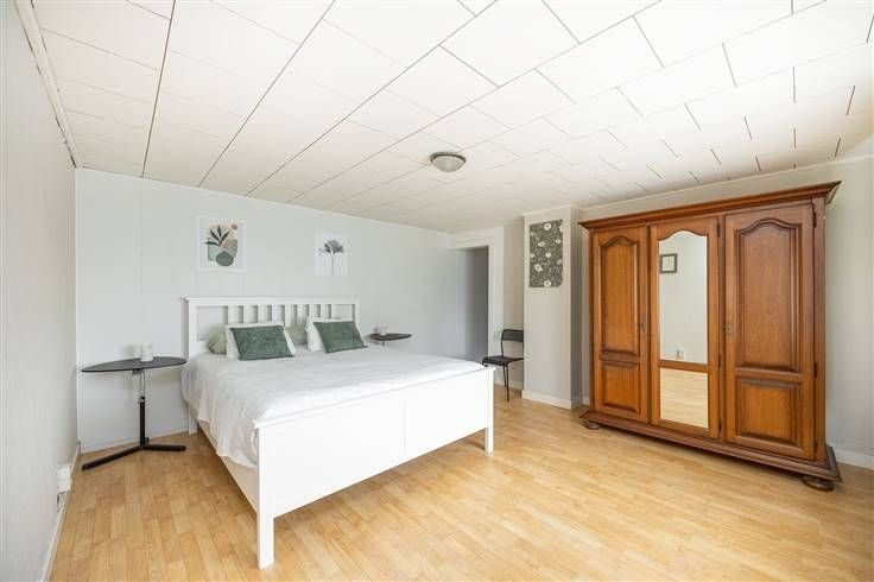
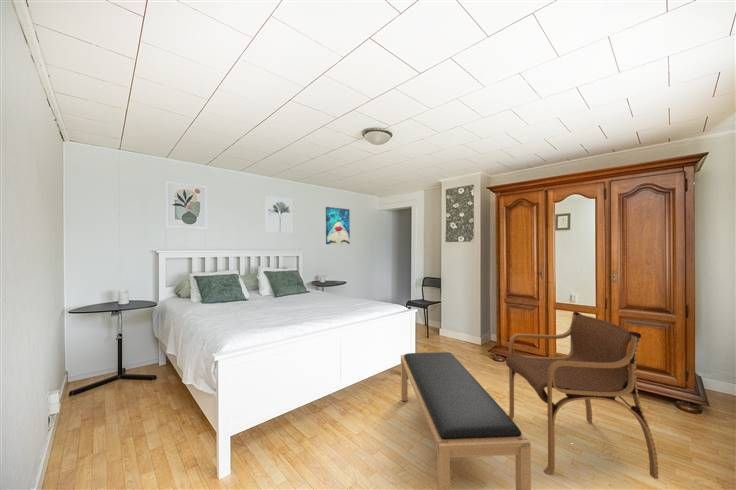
+ armchair [505,310,659,480]
+ wall art [325,206,351,245]
+ bench [400,351,532,490]
